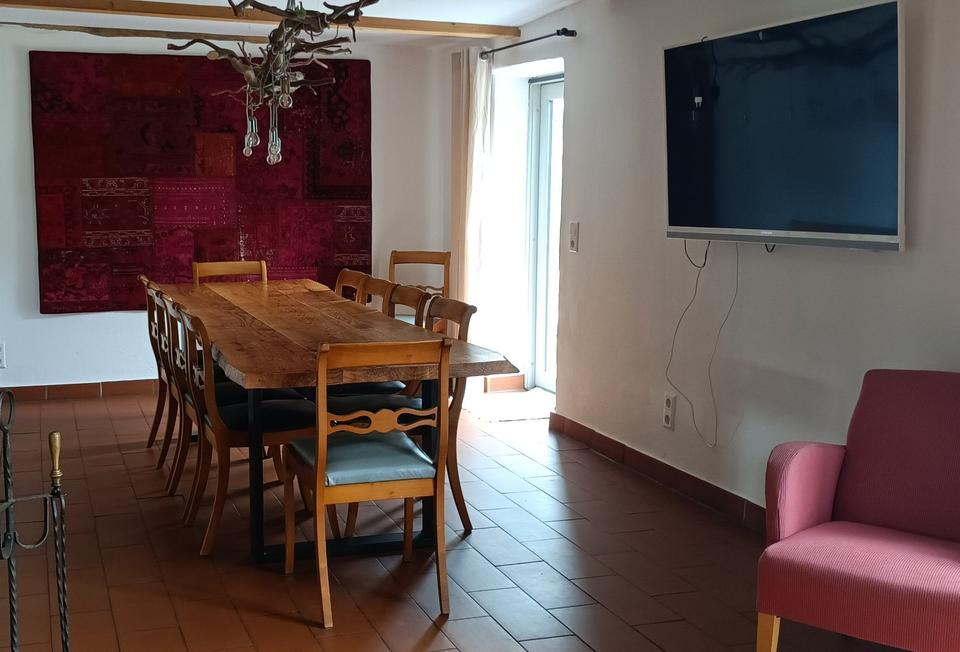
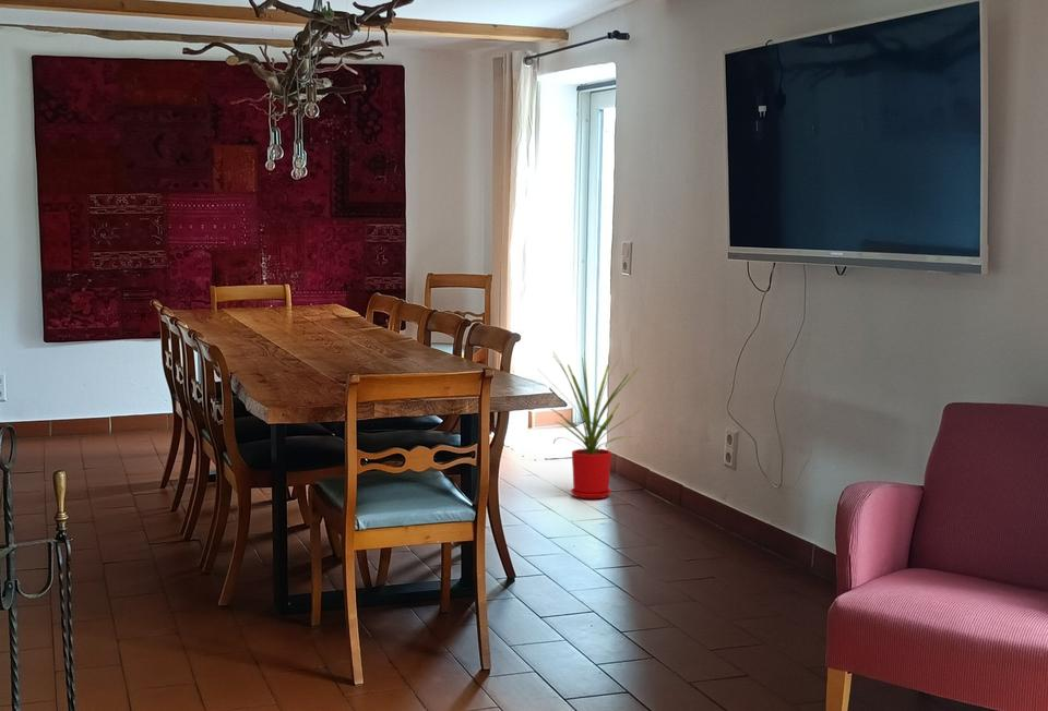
+ house plant [538,350,644,499]
